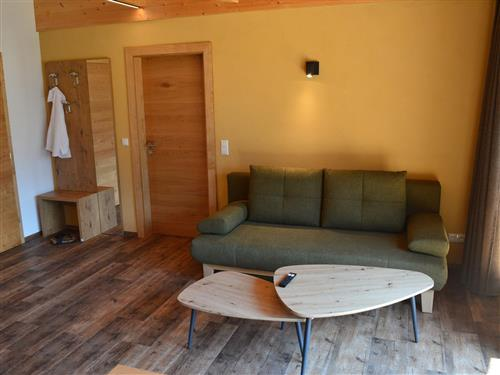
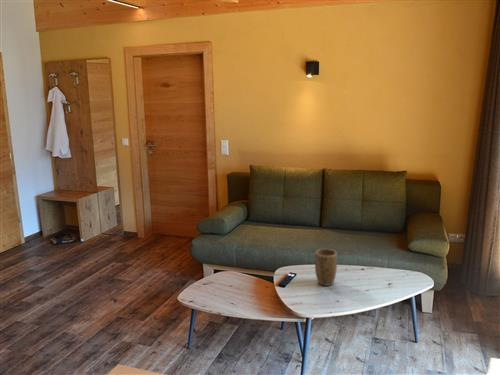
+ plant pot [314,248,338,287]
